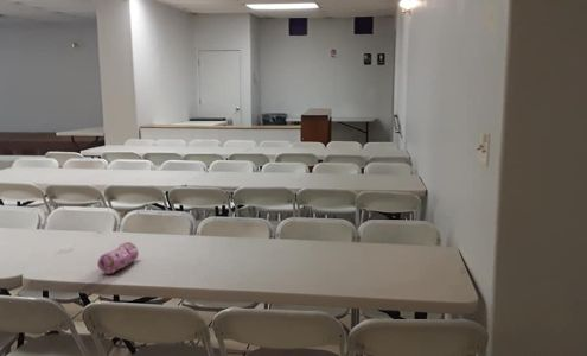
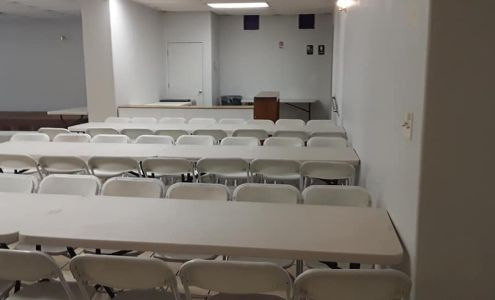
- pencil case [96,241,140,274]
